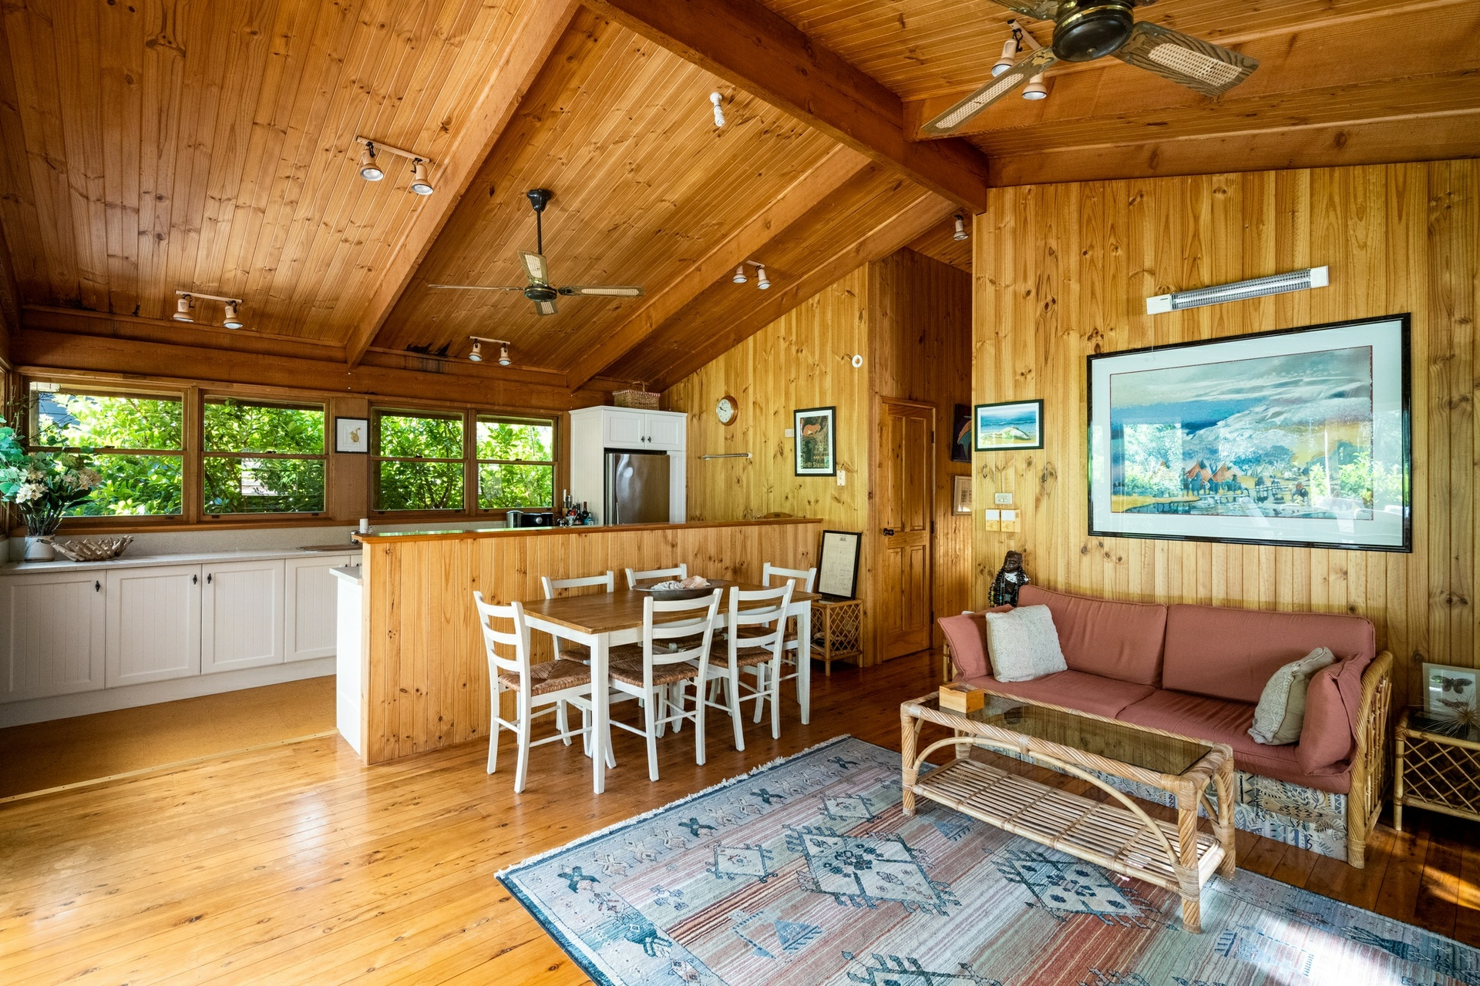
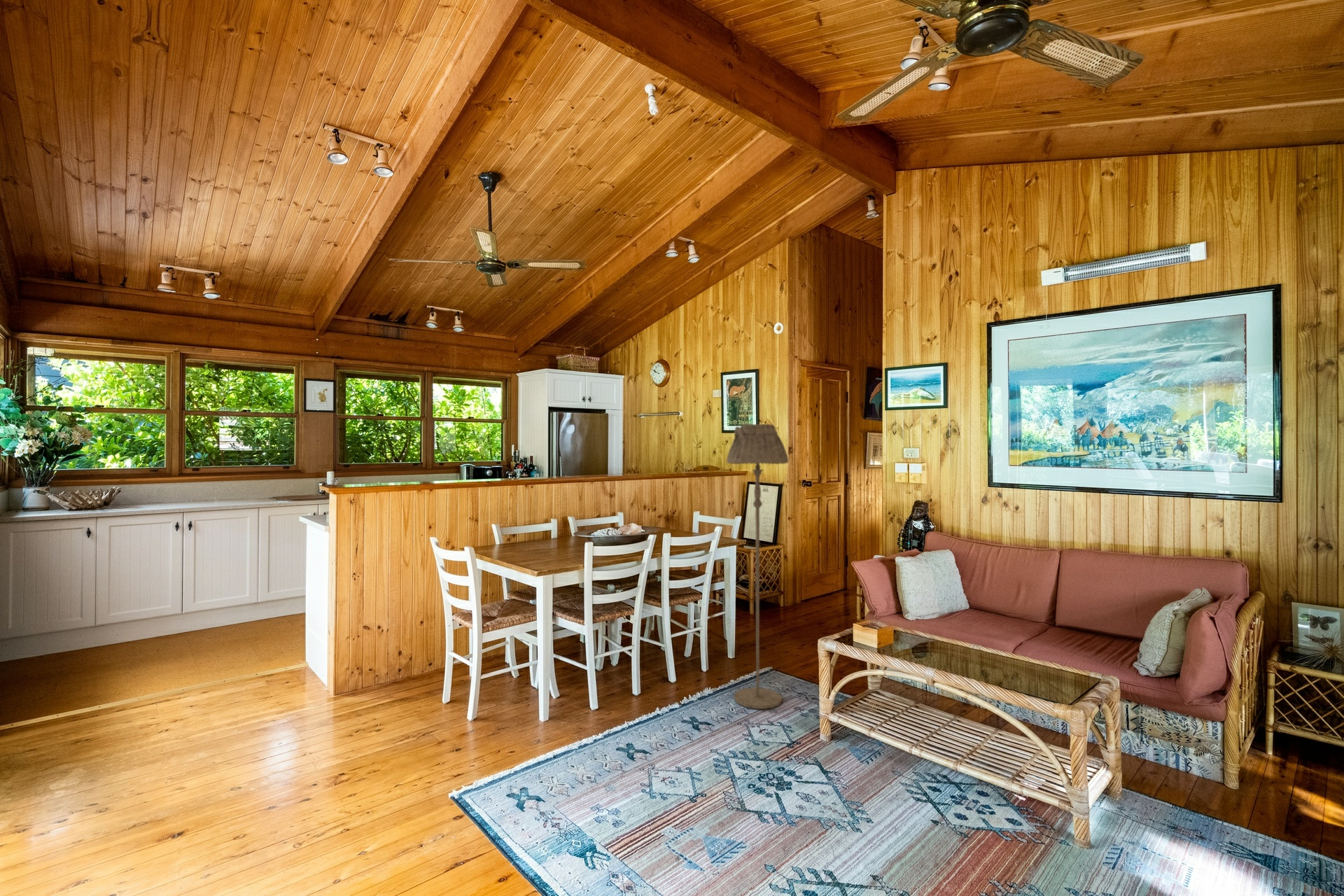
+ floor lamp [726,423,790,710]
